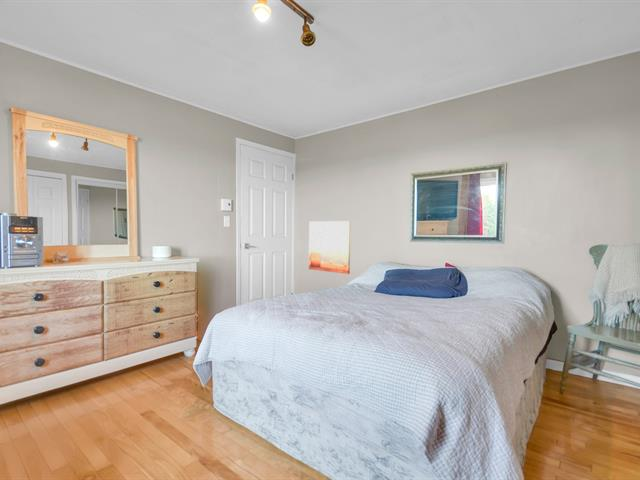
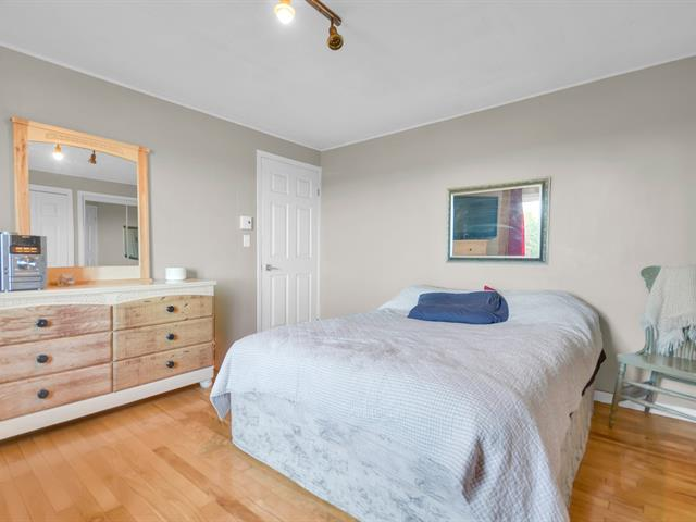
- wall art [308,220,351,275]
